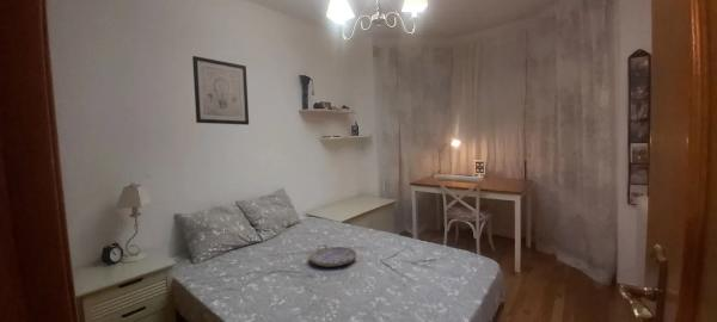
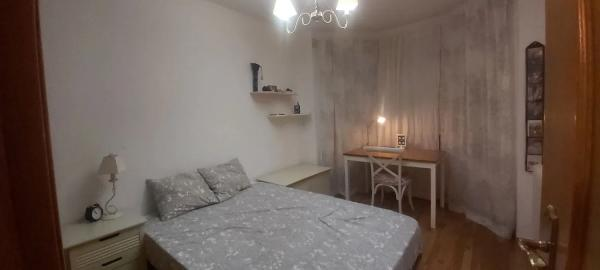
- serving tray [307,243,357,268]
- wall art [191,55,250,126]
